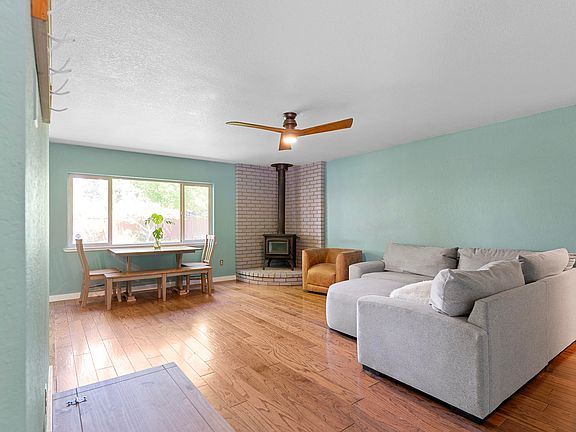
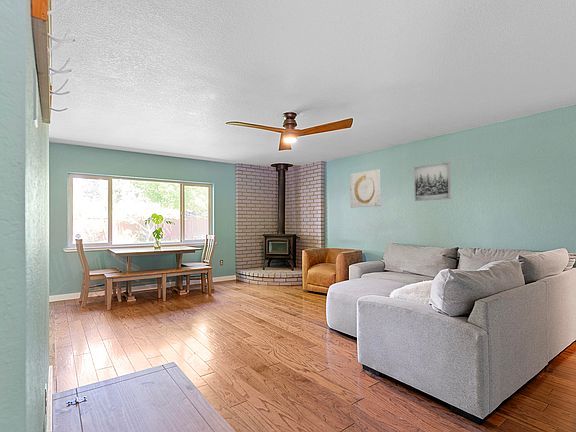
+ wall art [349,168,382,209]
+ wall art [413,161,452,202]
